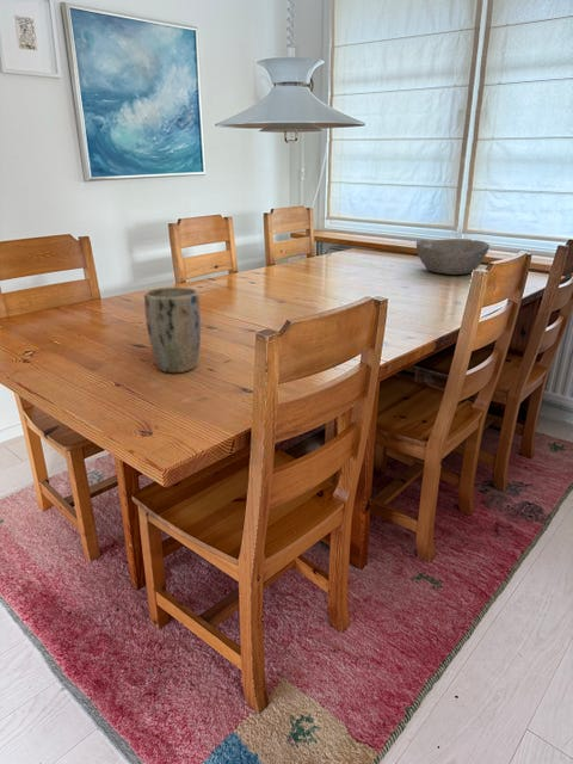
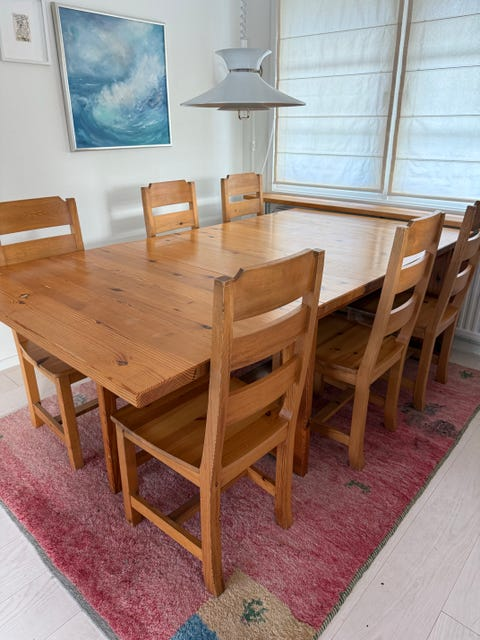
- plant pot [143,286,202,374]
- bowl [415,238,491,276]
